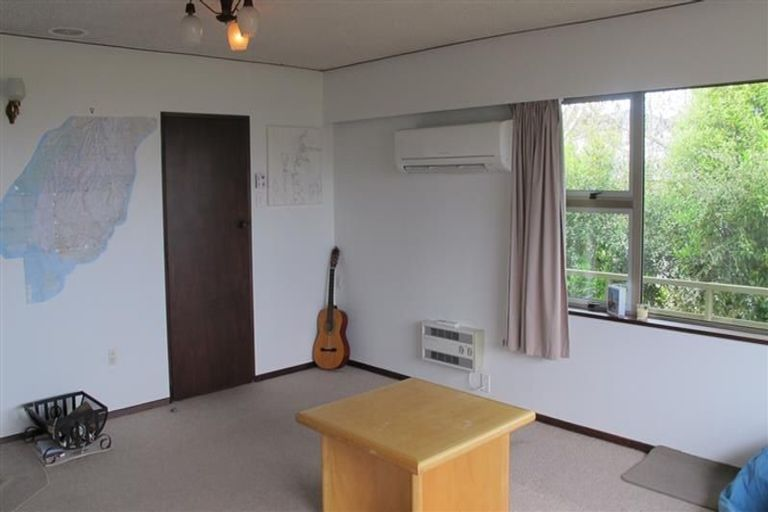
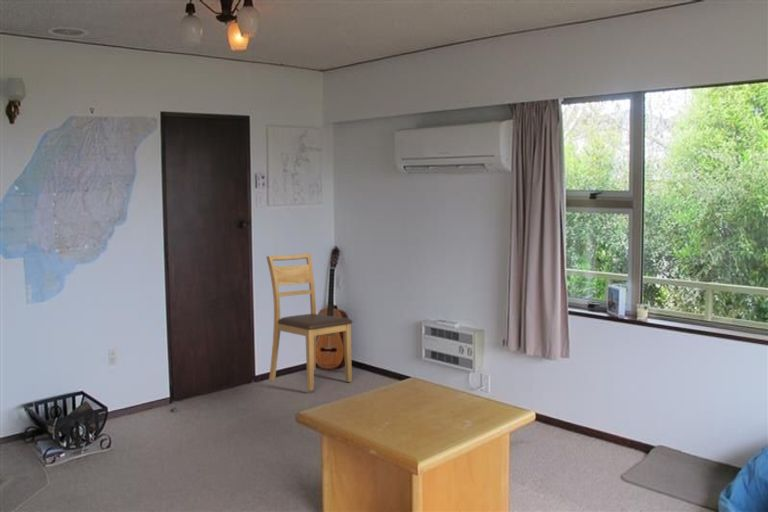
+ chair [265,253,353,392]
